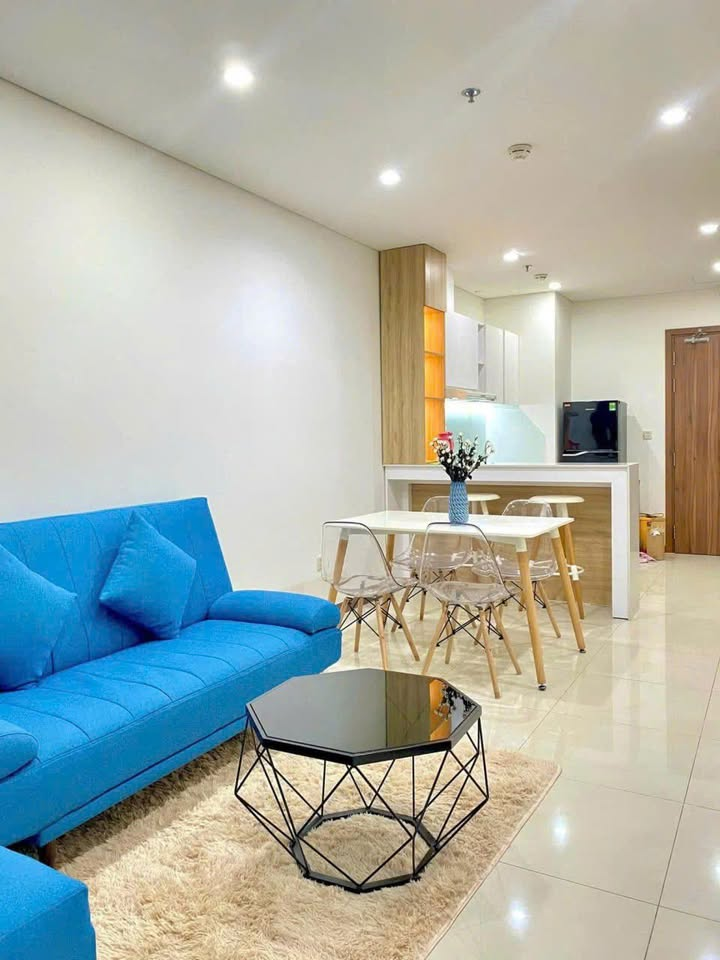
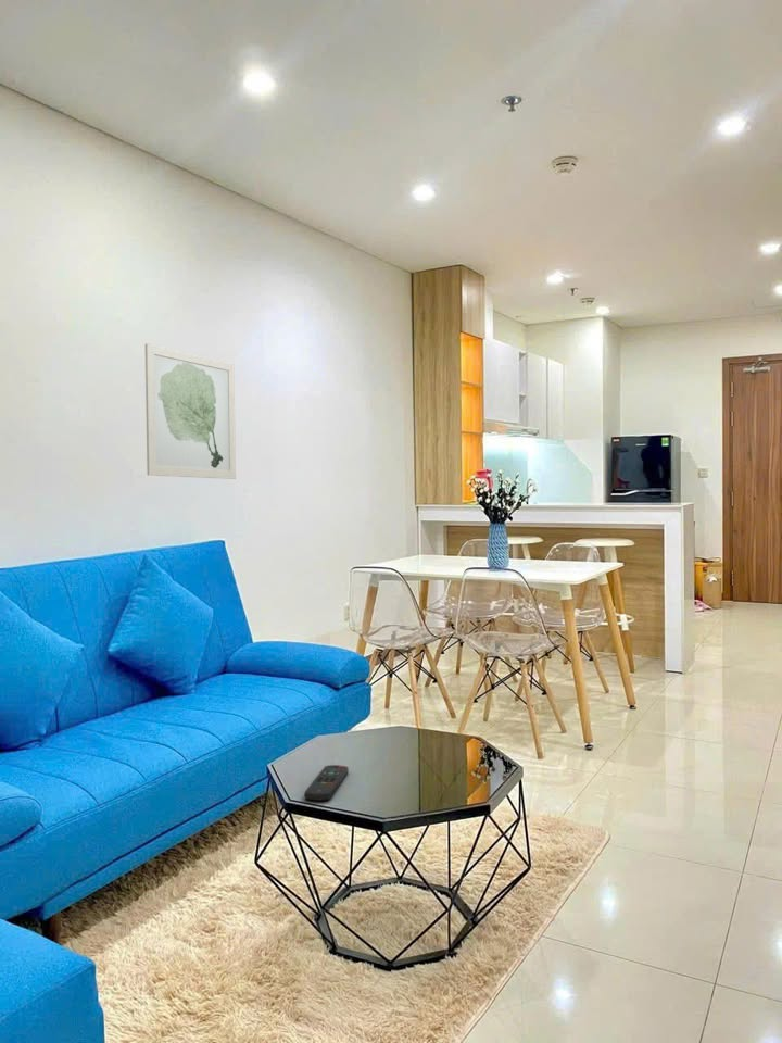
+ wall art [144,342,237,480]
+ remote control [304,764,350,802]
